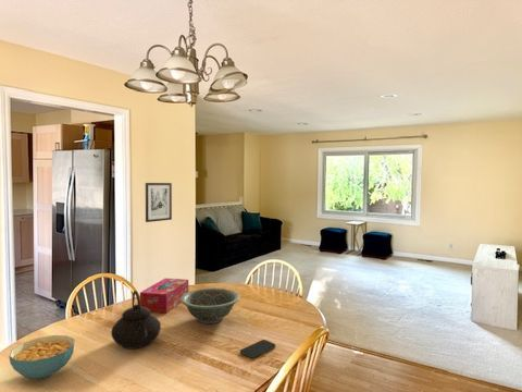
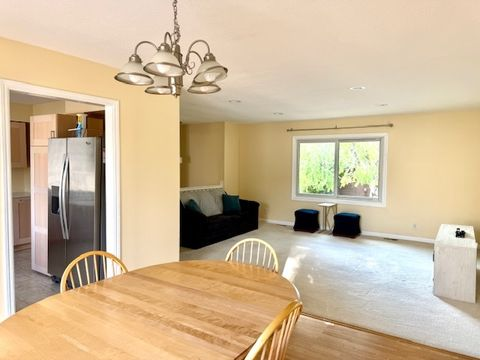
- wall art [145,182,173,223]
- decorative bowl [181,287,241,324]
- teapot [110,290,162,350]
- tissue box [139,278,189,315]
- cereal bowl [8,334,76,380]
- smartphone [239,339,277,359]
